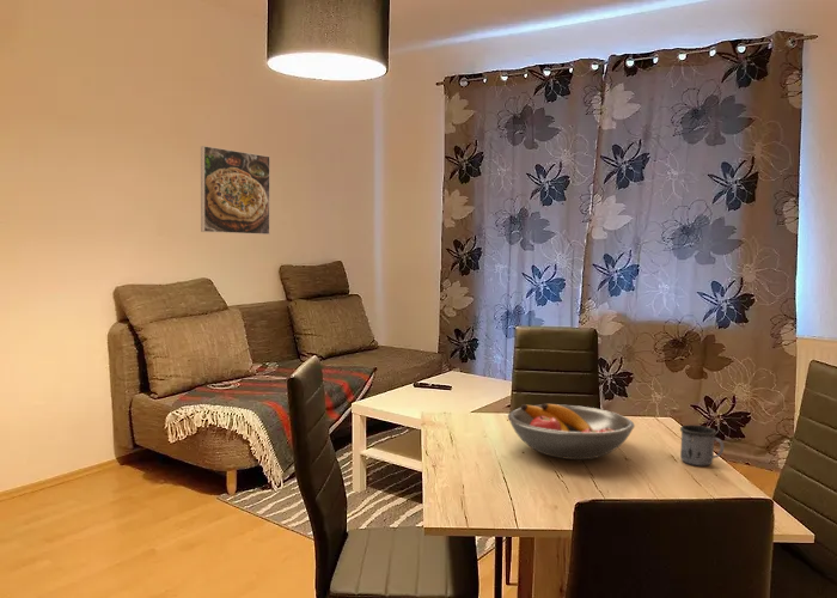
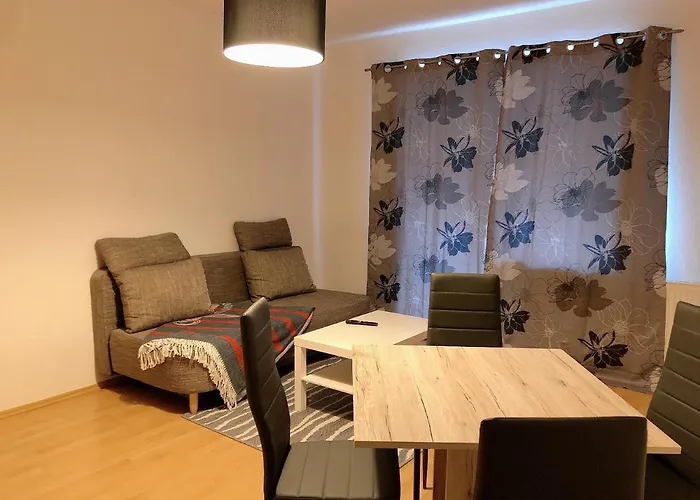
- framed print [200,145,271,236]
- mug [679,423,725,466]
- fruit bowl [507,403,636,460]
